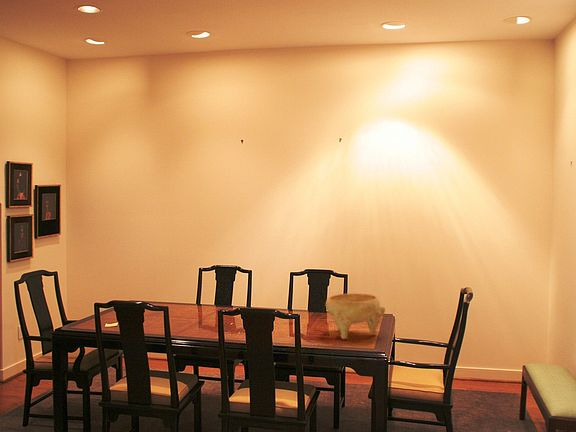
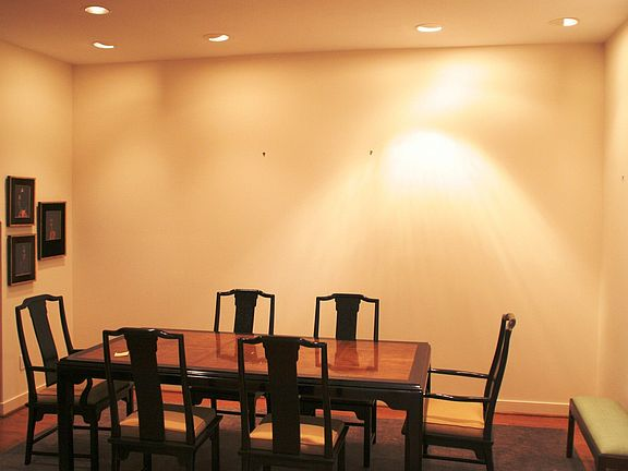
- decorative bowl [325,293,386,340]
